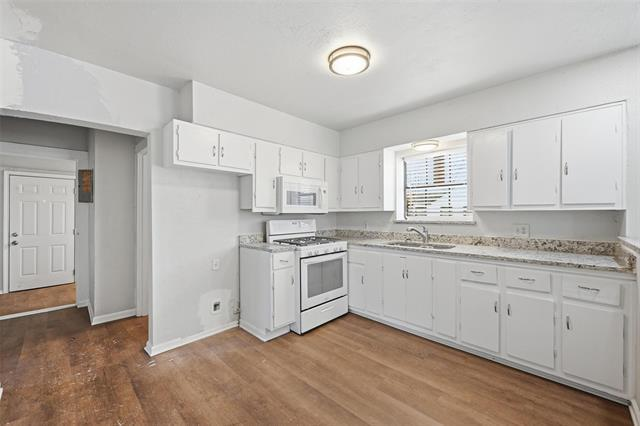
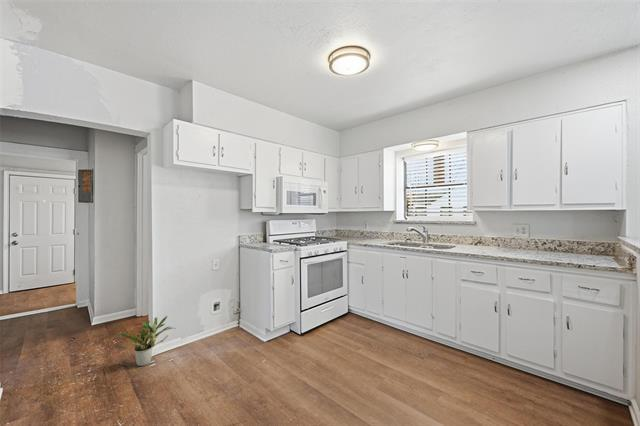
+ potted plant [116,315,177,367]
